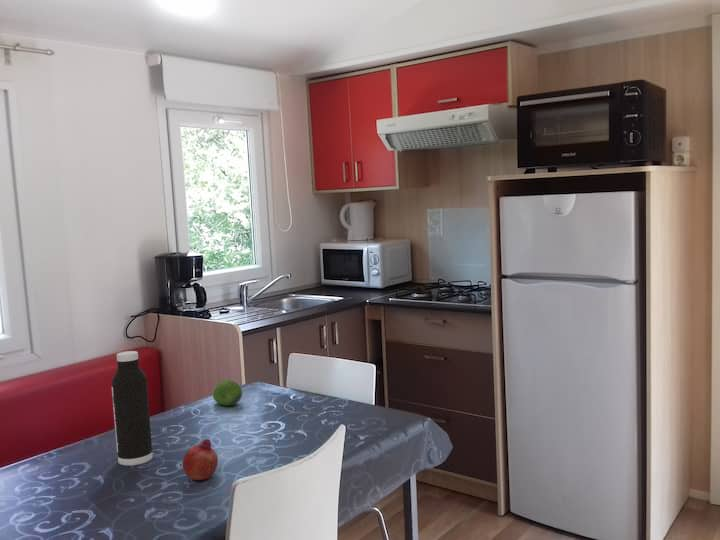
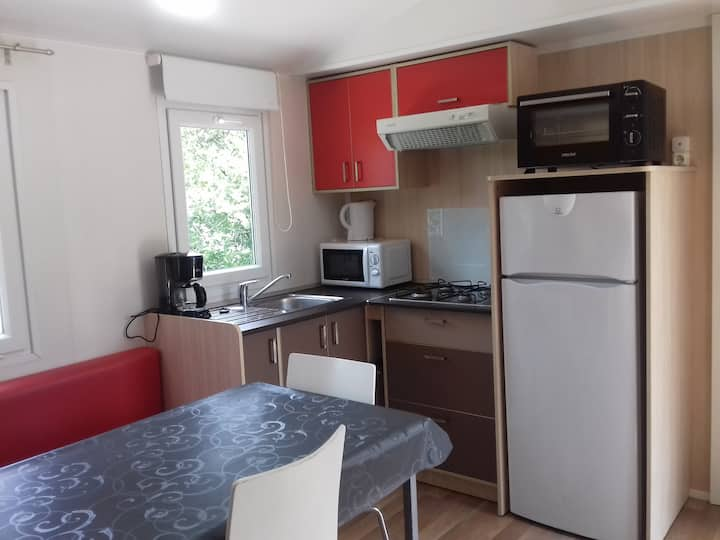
- fruit [182,439,219,481]
- water bottle [111,350,154,467]
- fruit [212,379,243,407]
